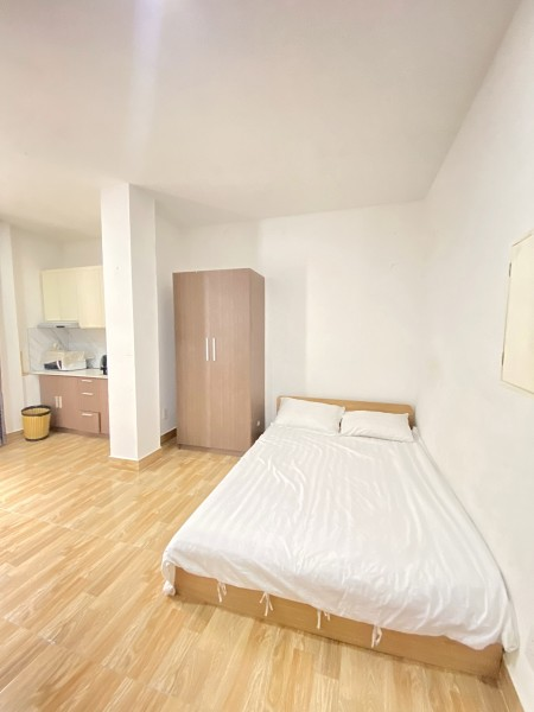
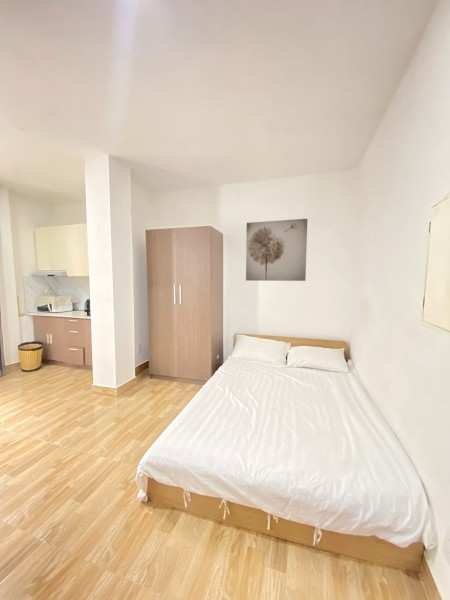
+ wall art [245,218,308,282]
